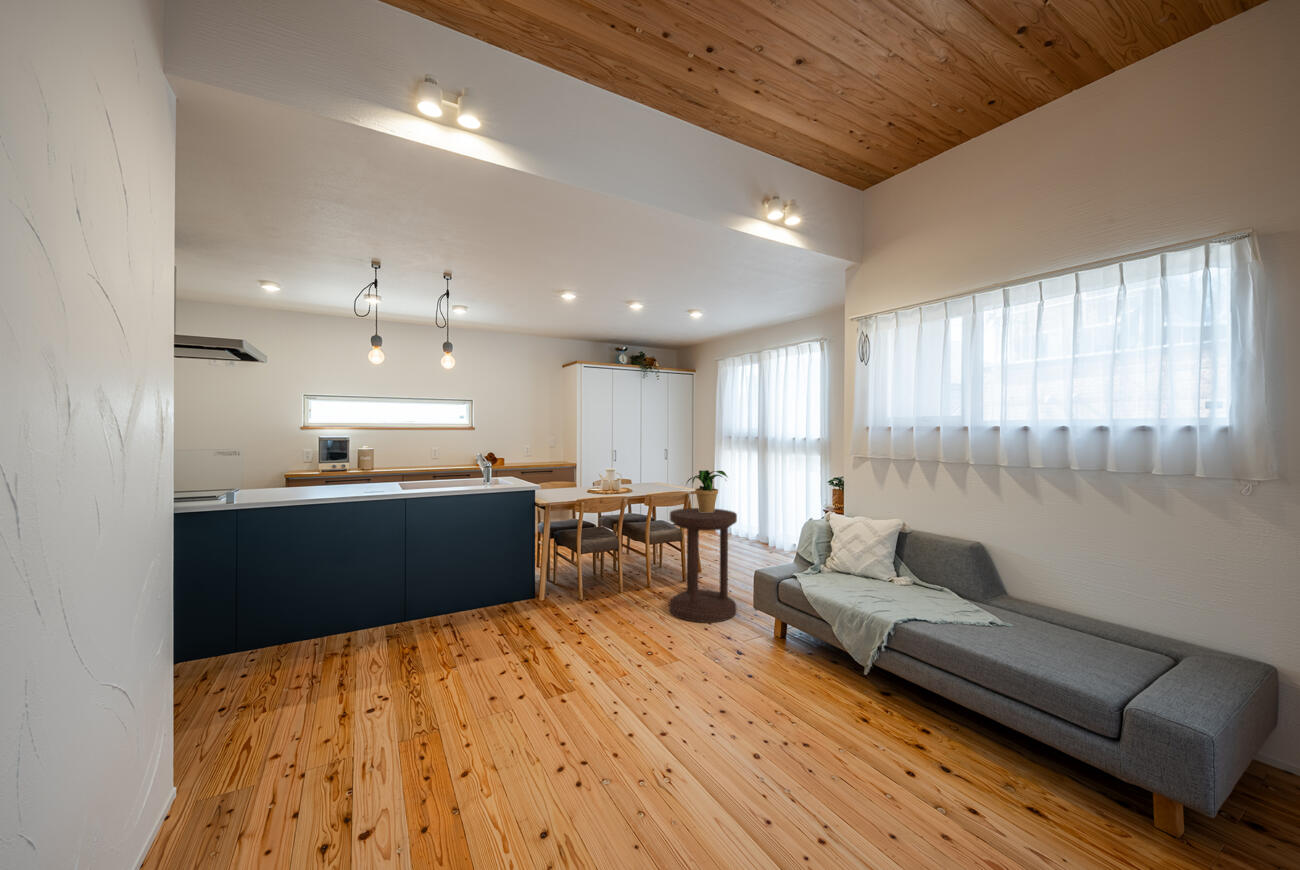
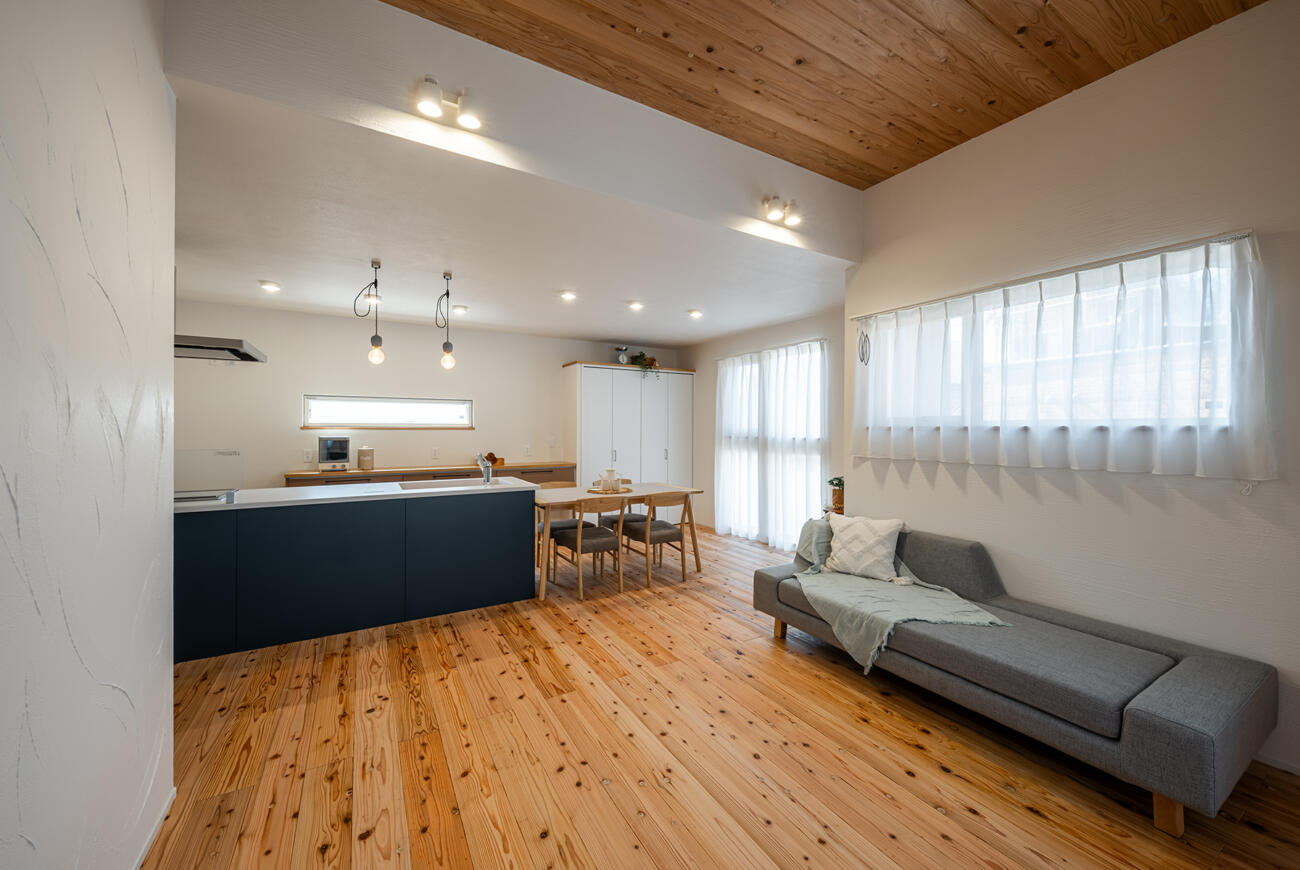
- potted plant [685,469,729,512]
- side table [668,507,738,624]
